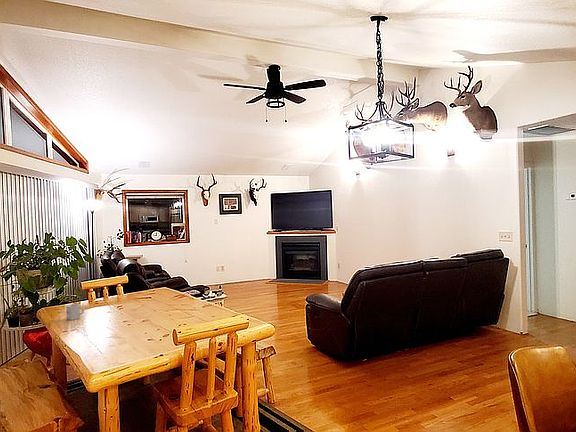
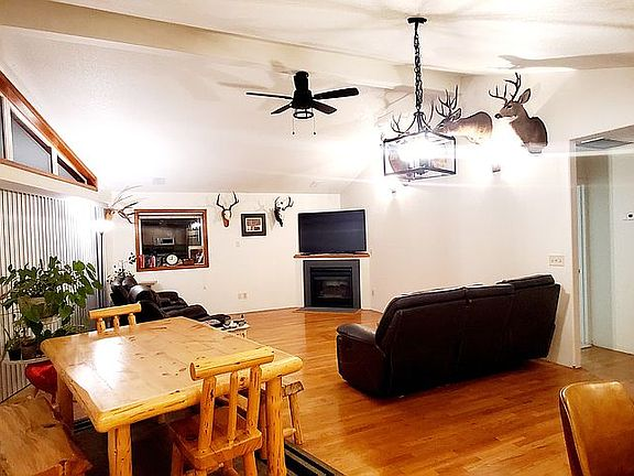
- cup [65,303,85,321]
